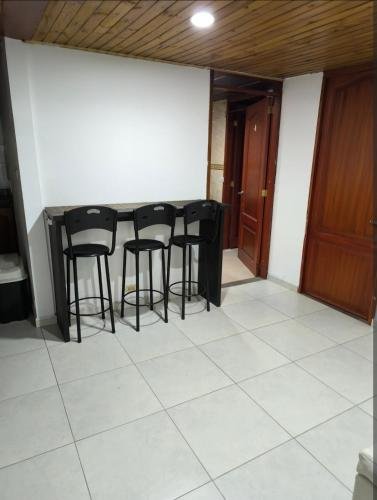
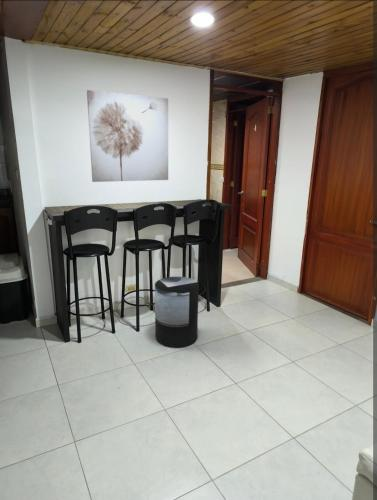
+ trash can [154,276,200,349]
+ wall art [86,89,169,183]
